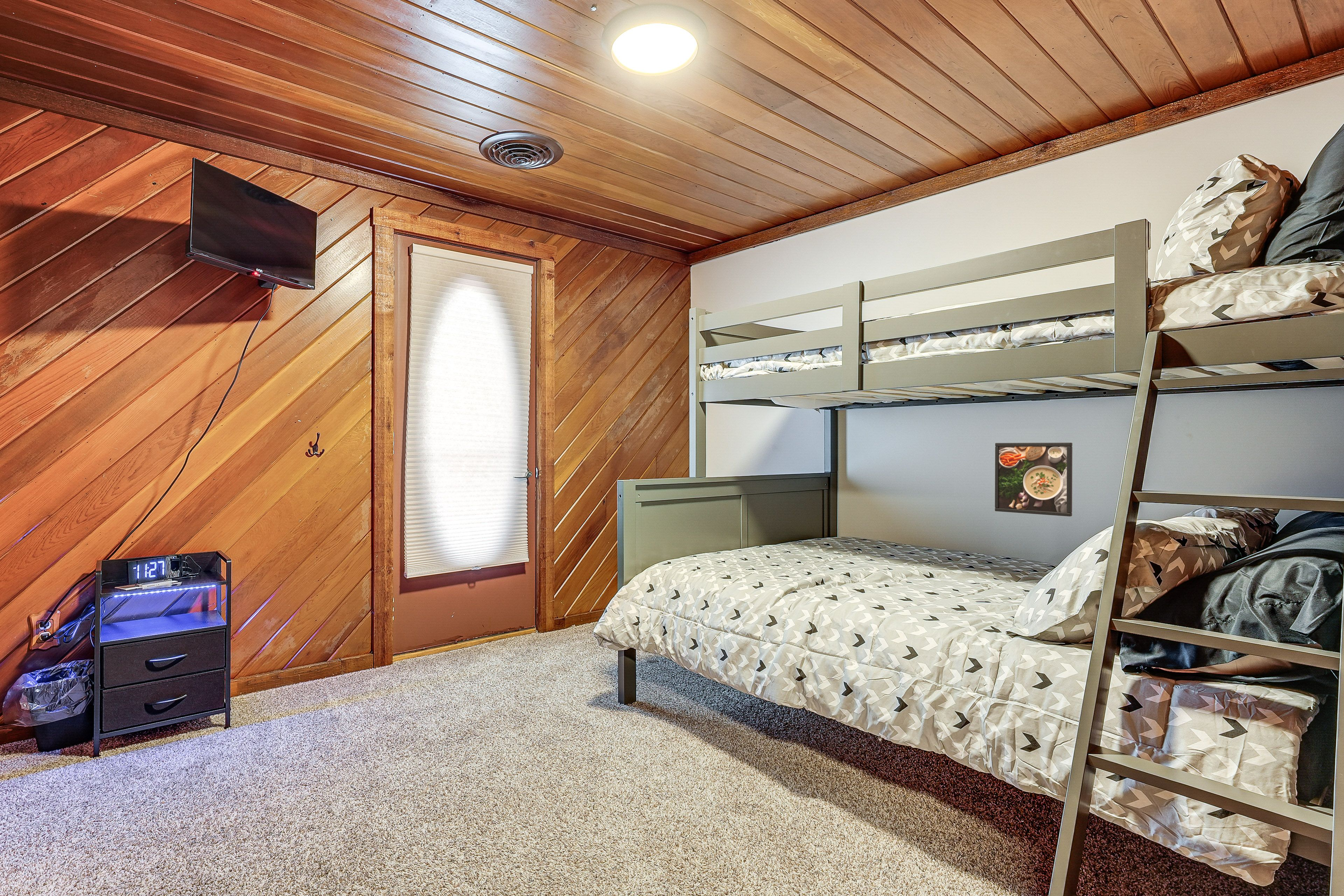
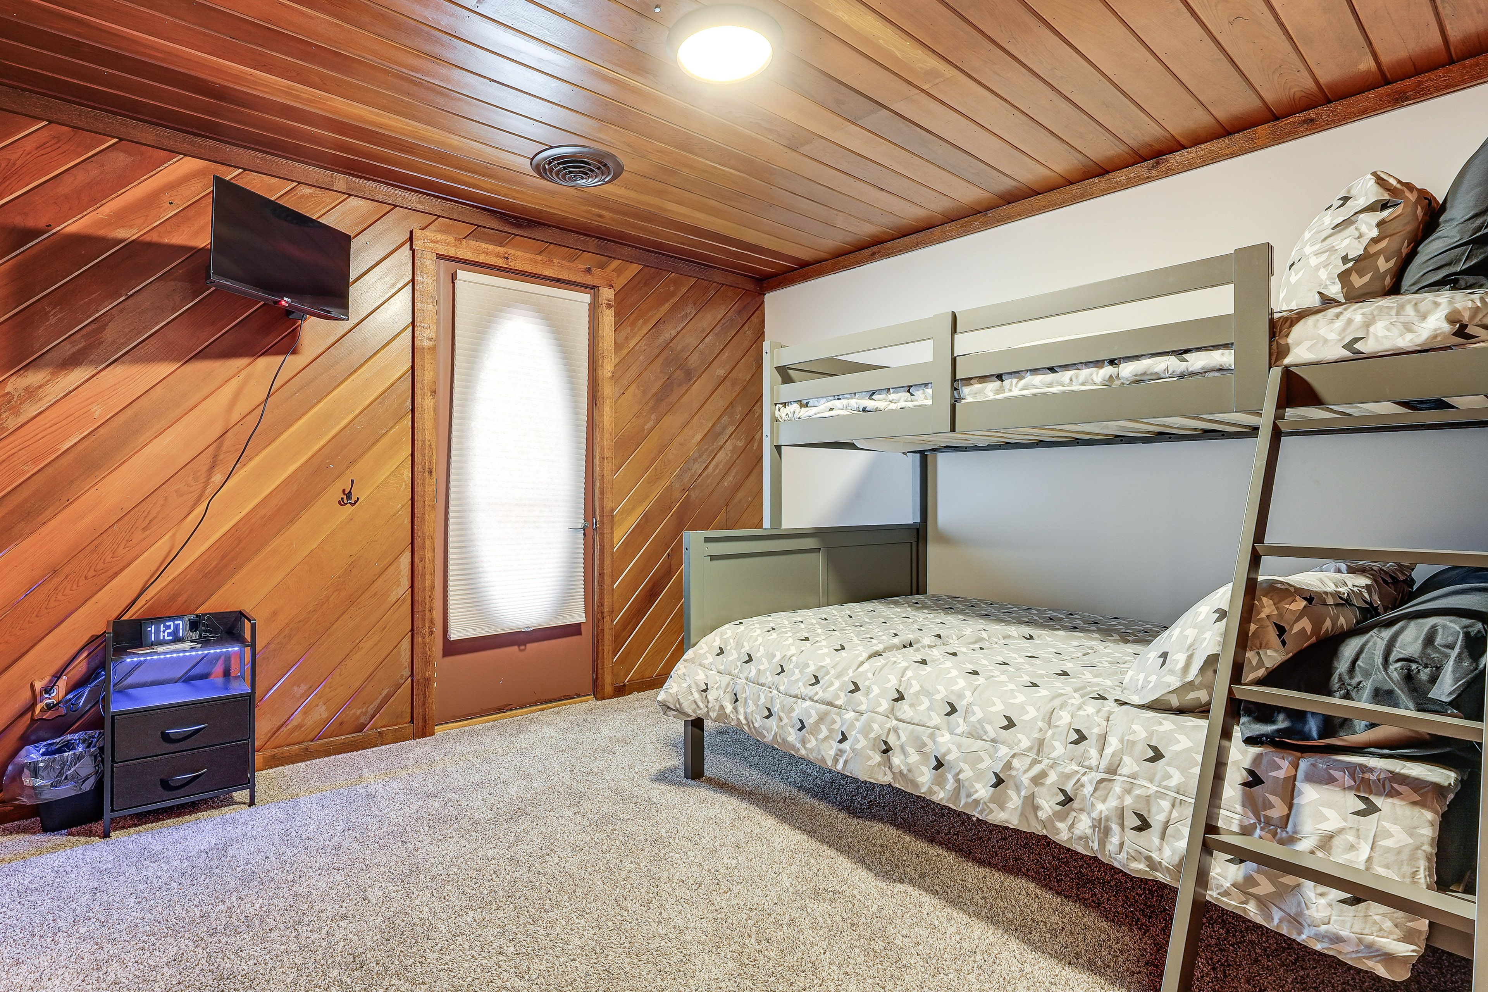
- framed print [995,442,1073,517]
